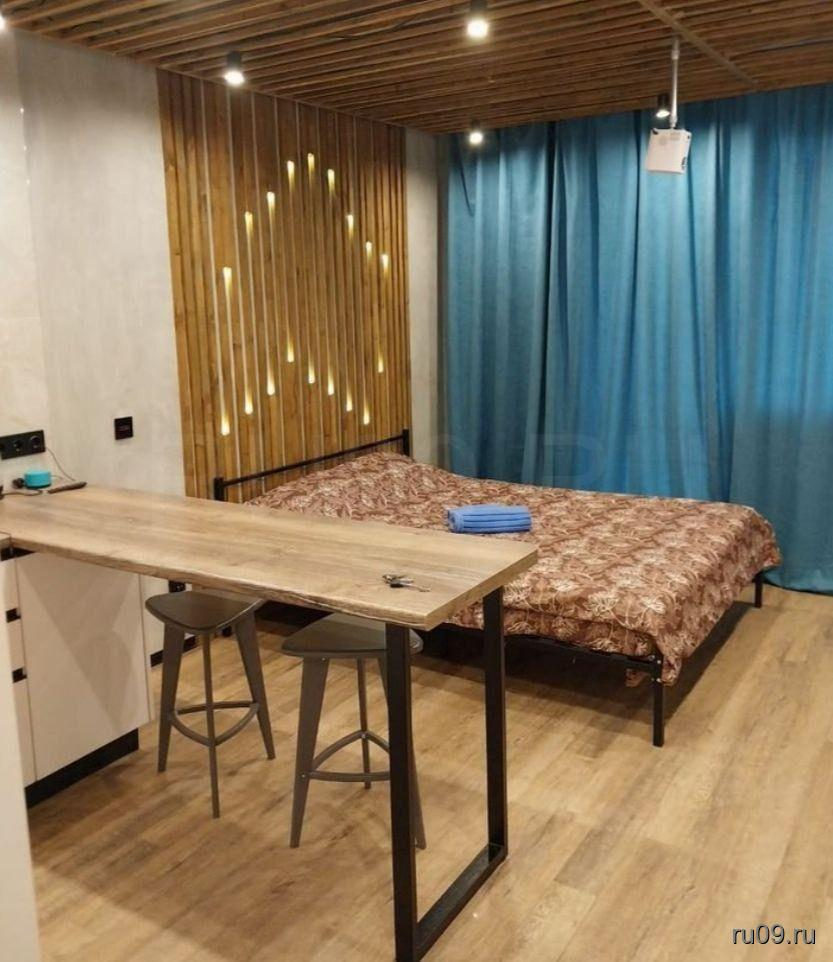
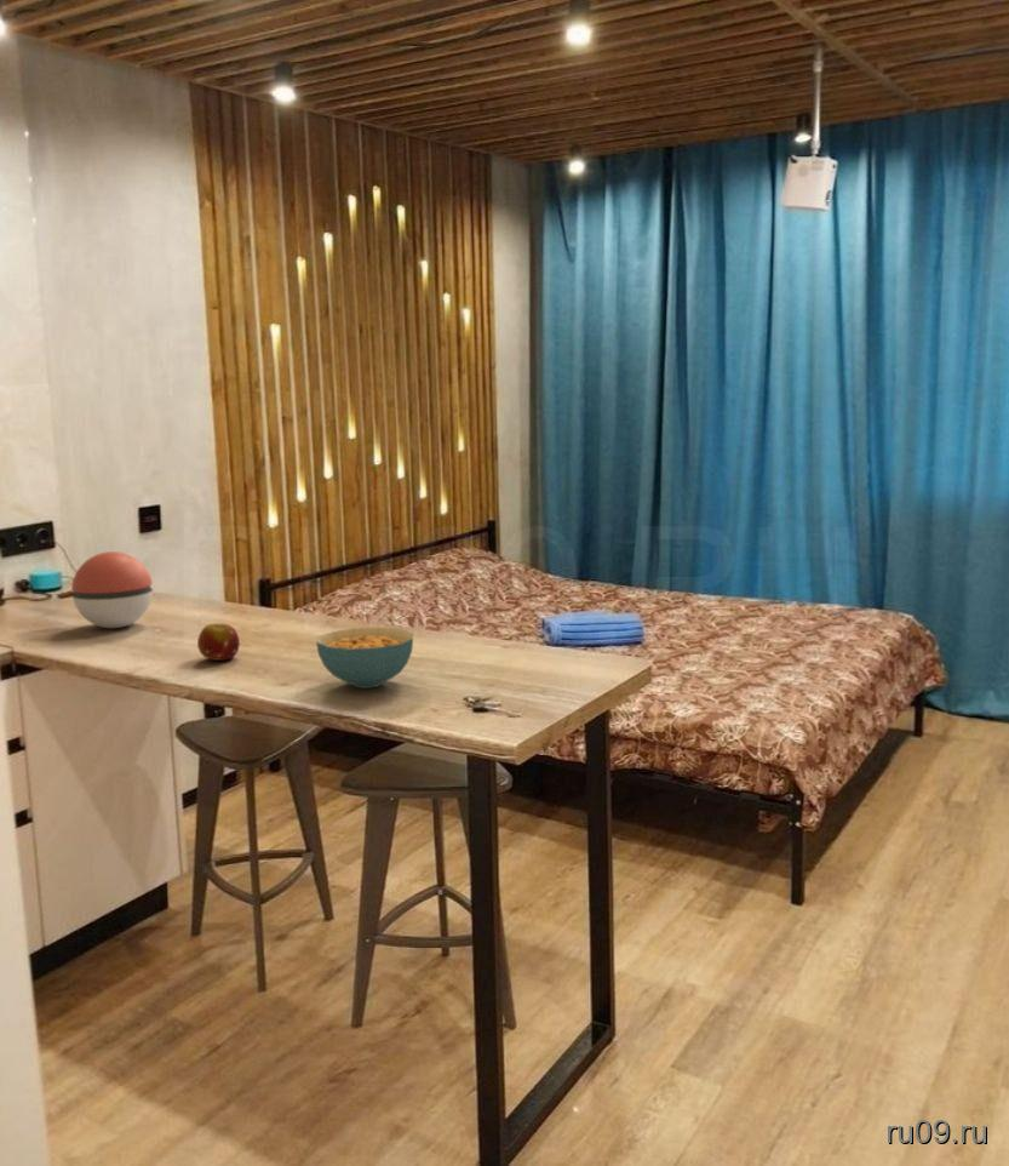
+ ball [70,550,154,629]
+ fruit [196,623,241,662]
+ cereal bowl [315,627,414,690]
